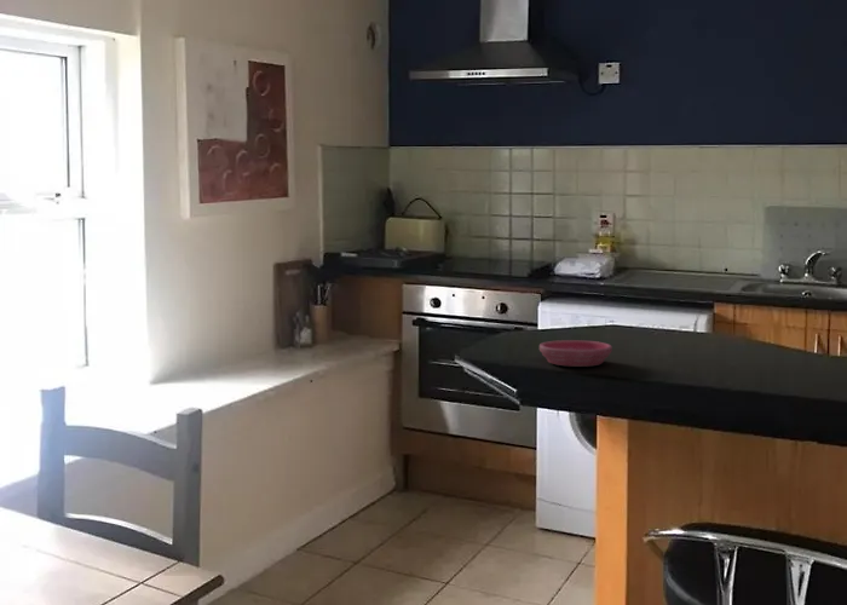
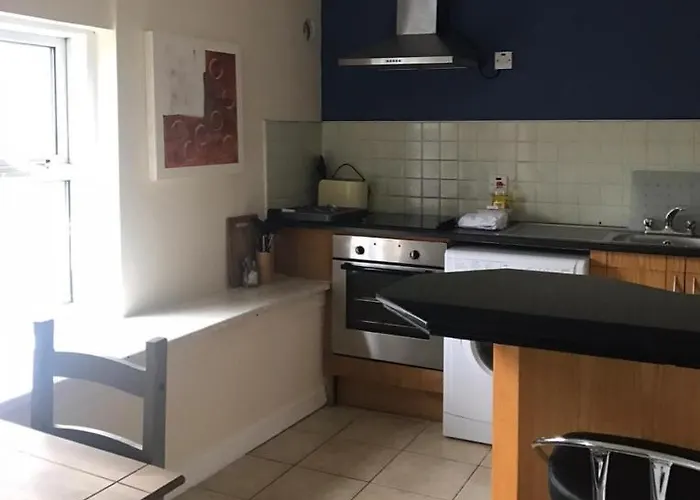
- saucer [538,339,613,368]
